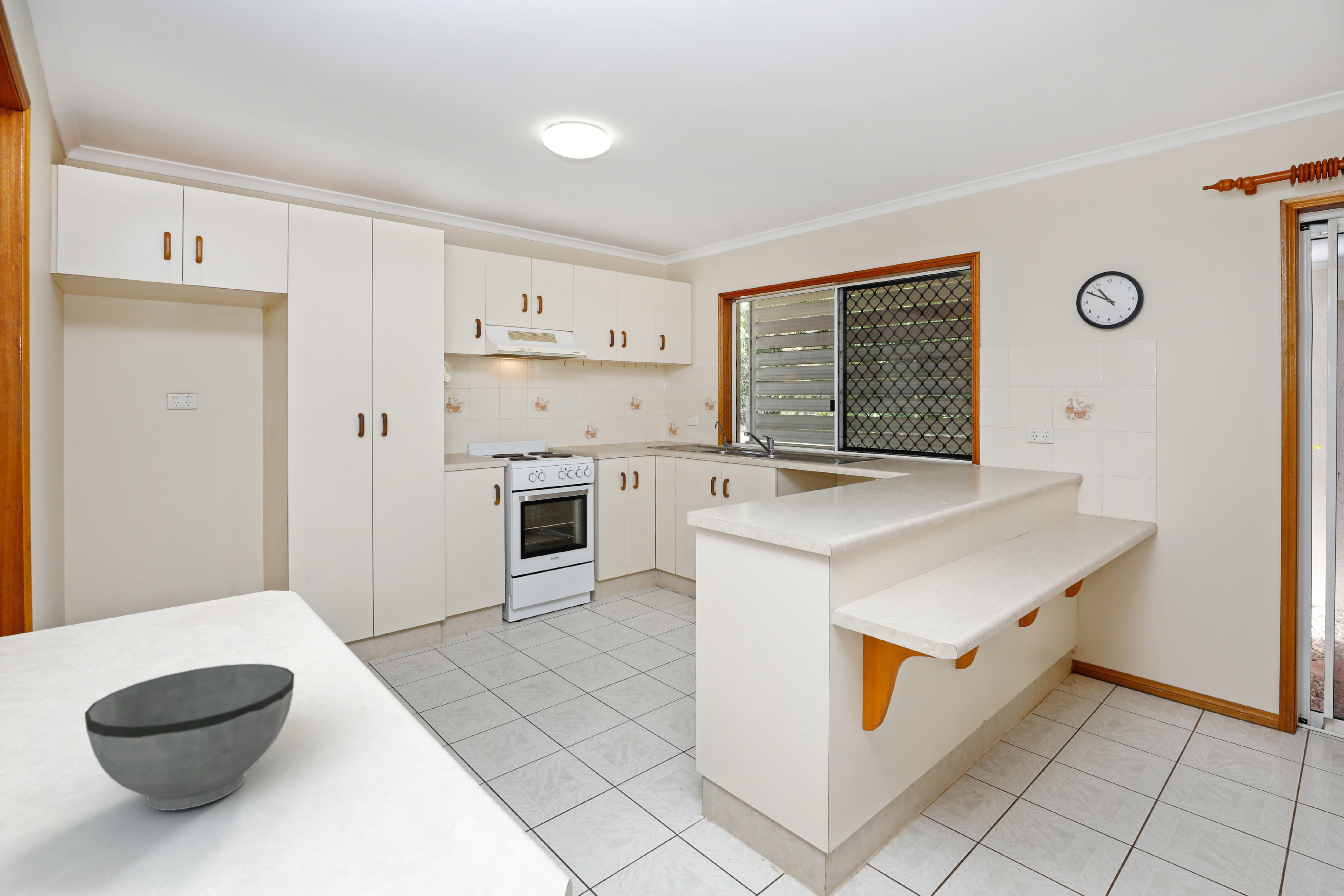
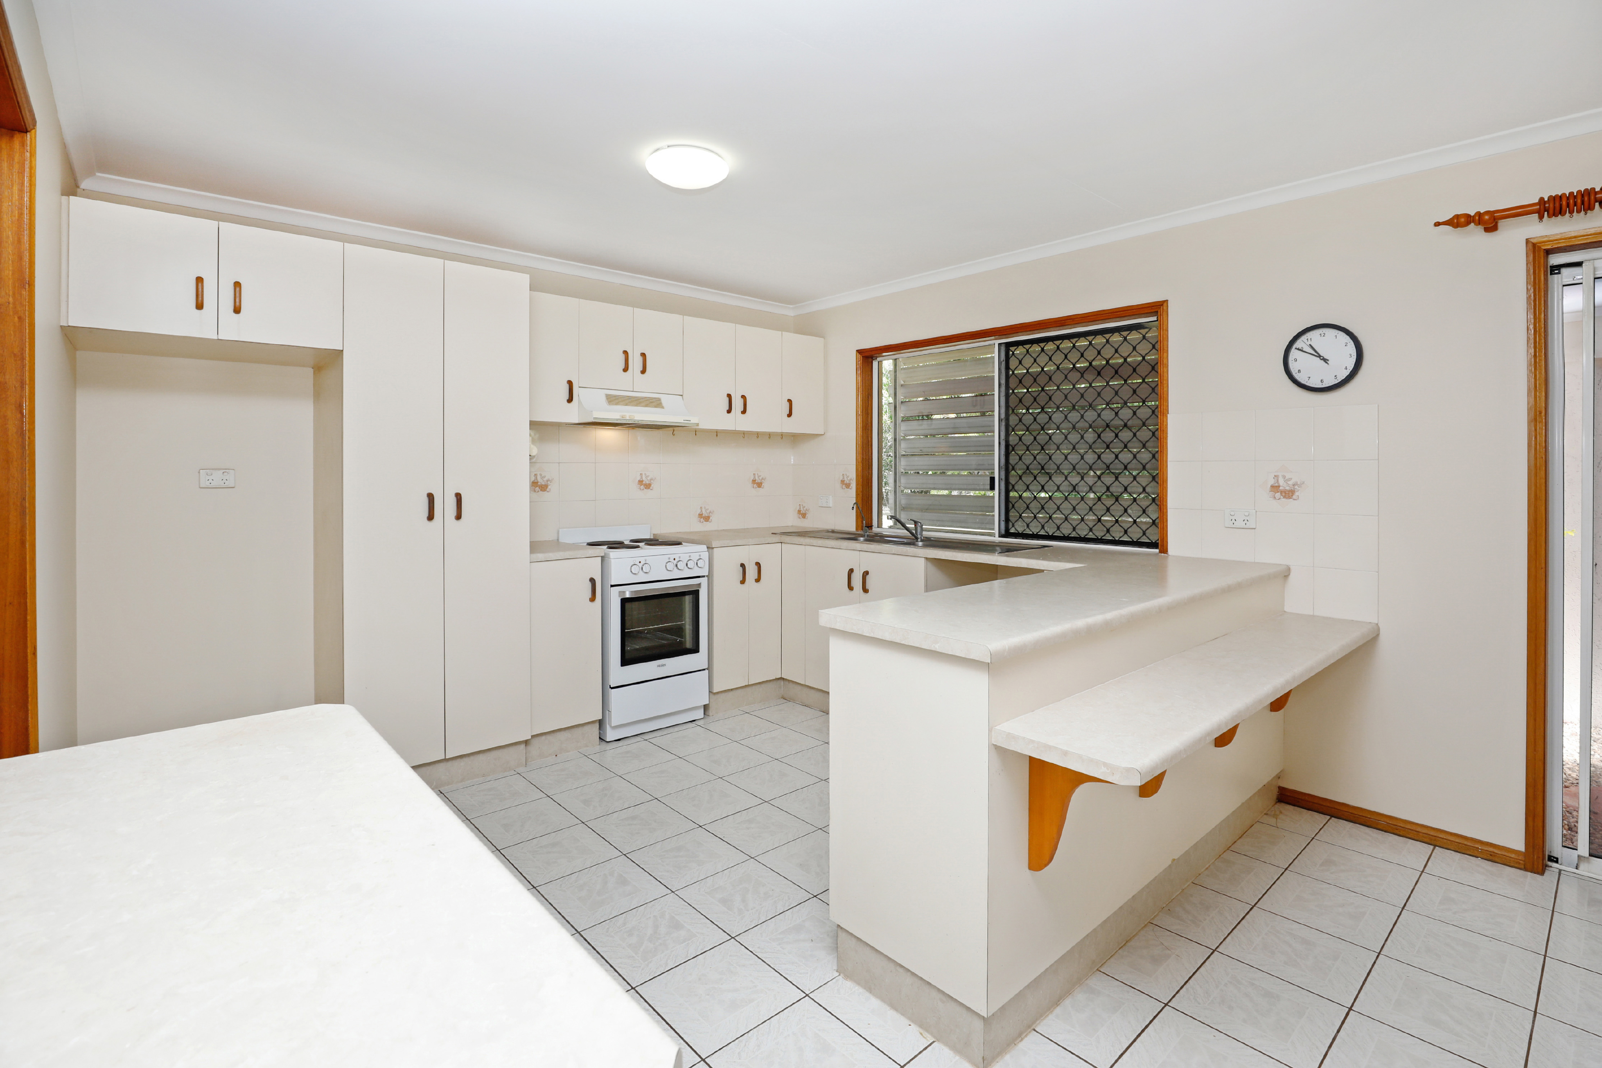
- bowl [84,663,295,811]
